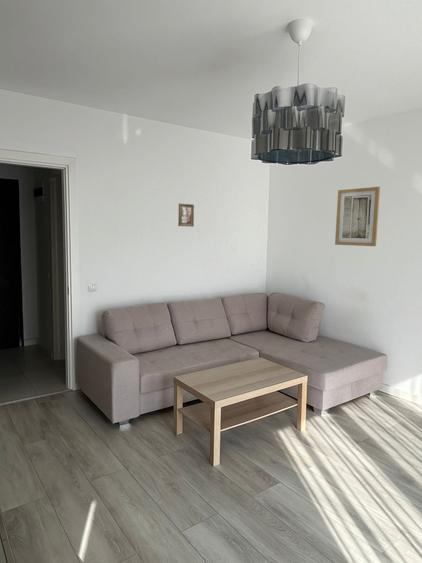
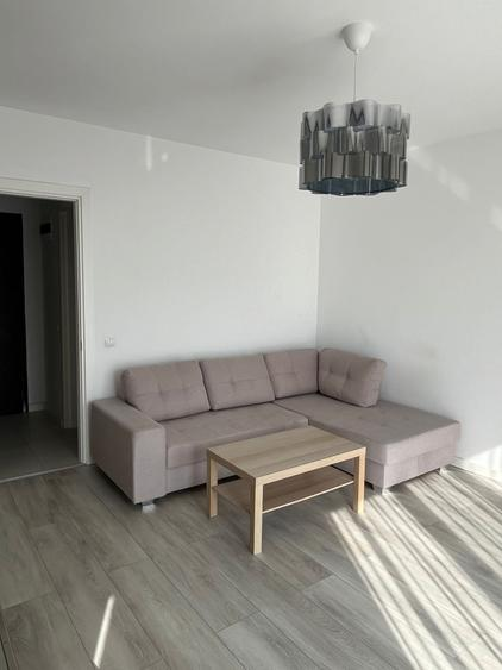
- picture frame [177,203,195,228]
- wall art [334,186,381,247]
